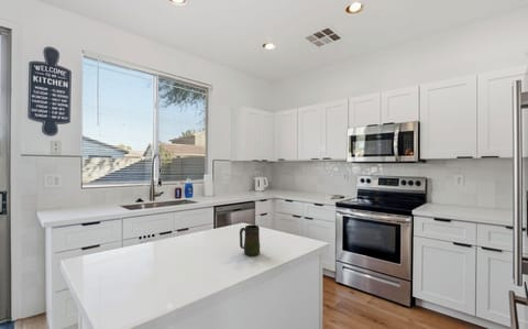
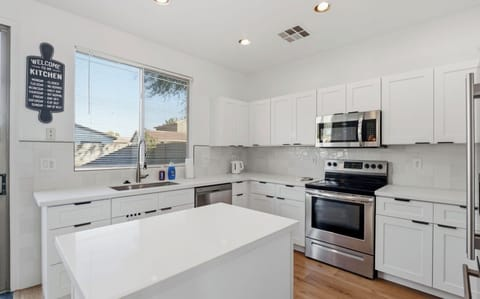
- mug [239,224,261,256]
